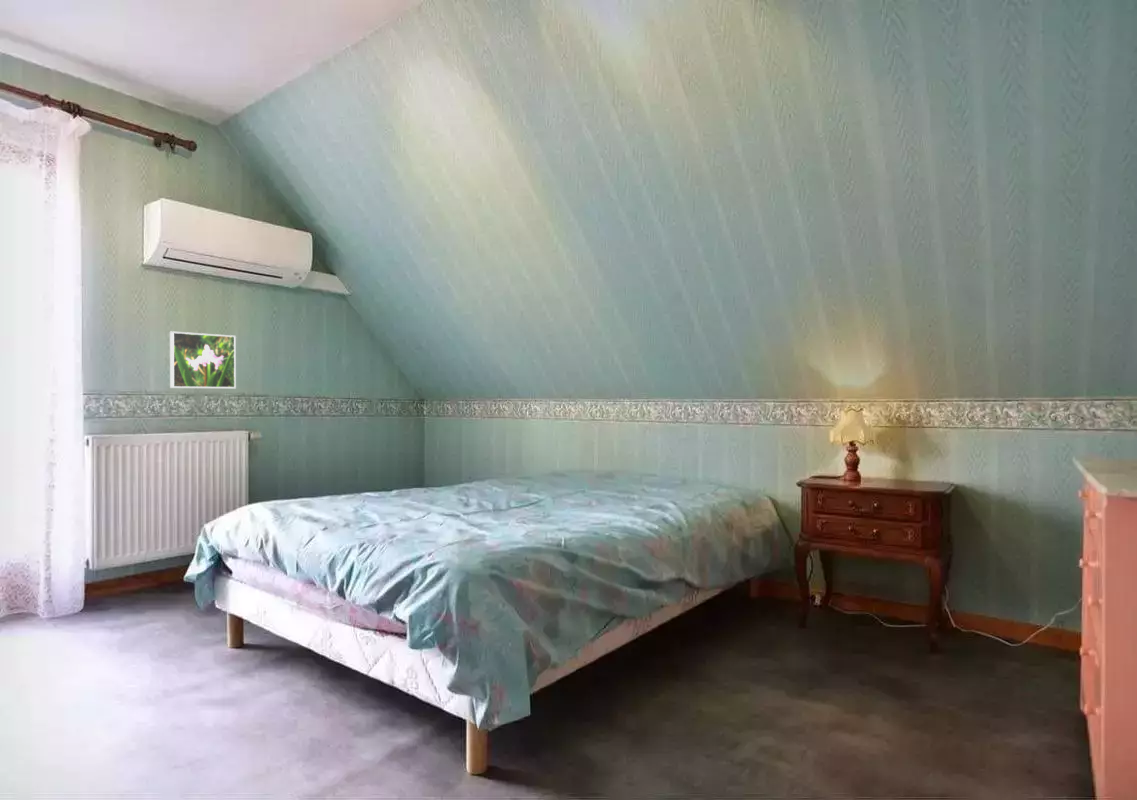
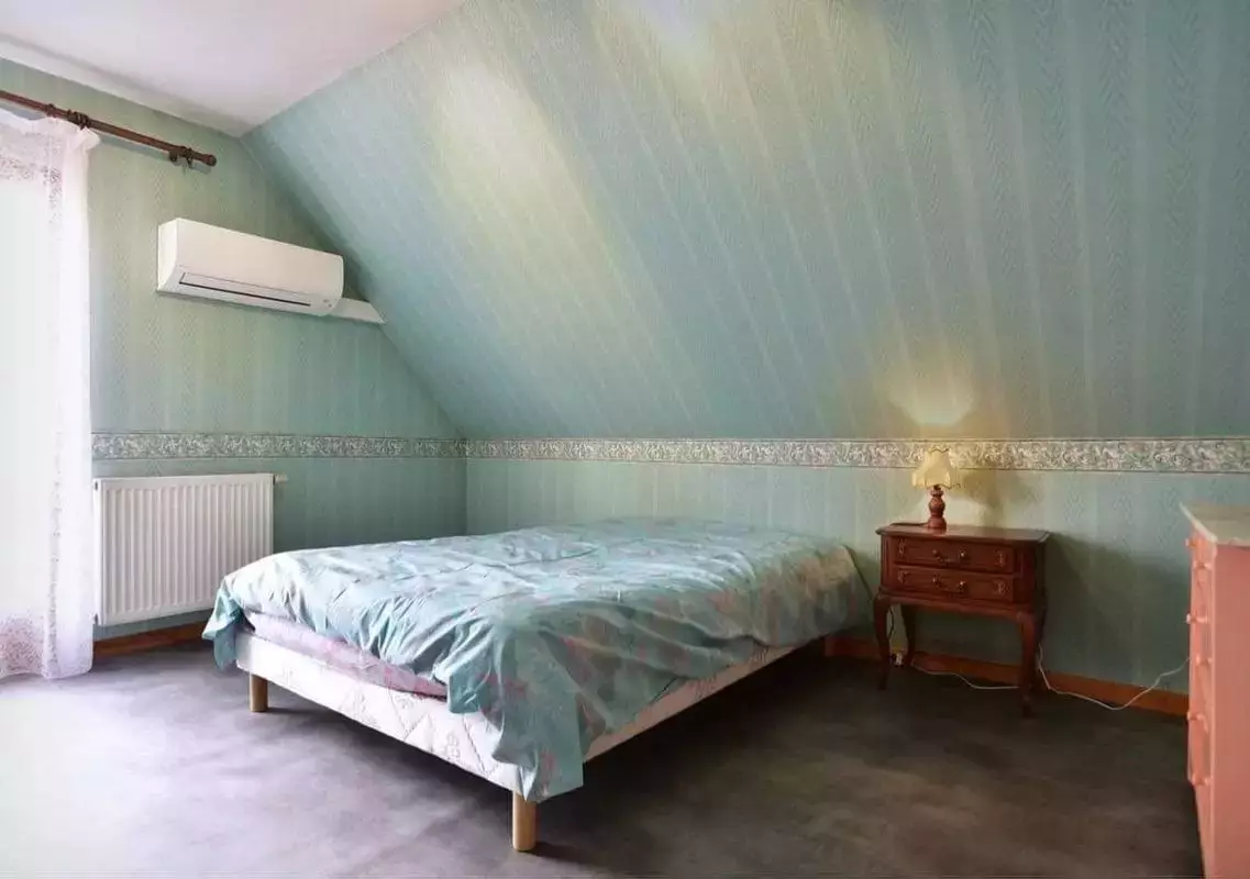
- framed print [169,330,237,389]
